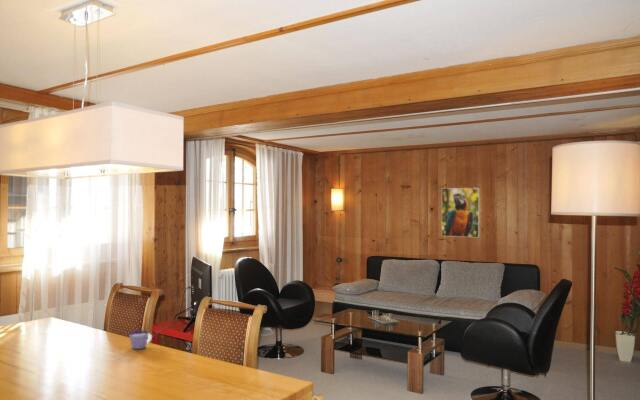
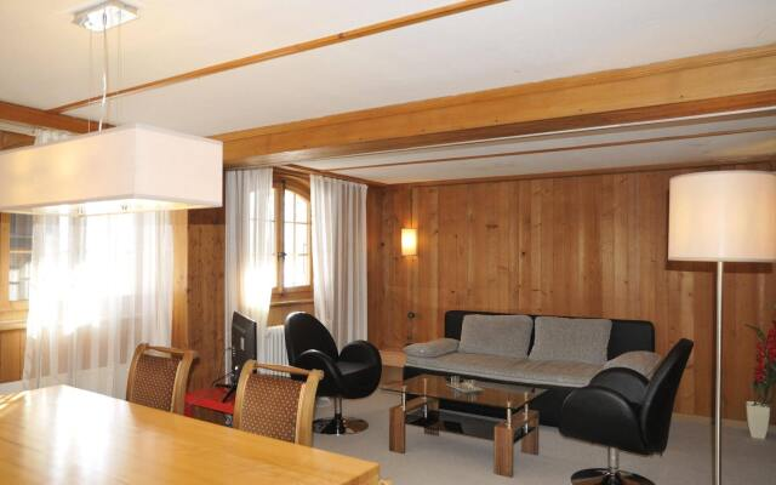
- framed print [441,187,480,238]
- cup [128,330,153,350]
